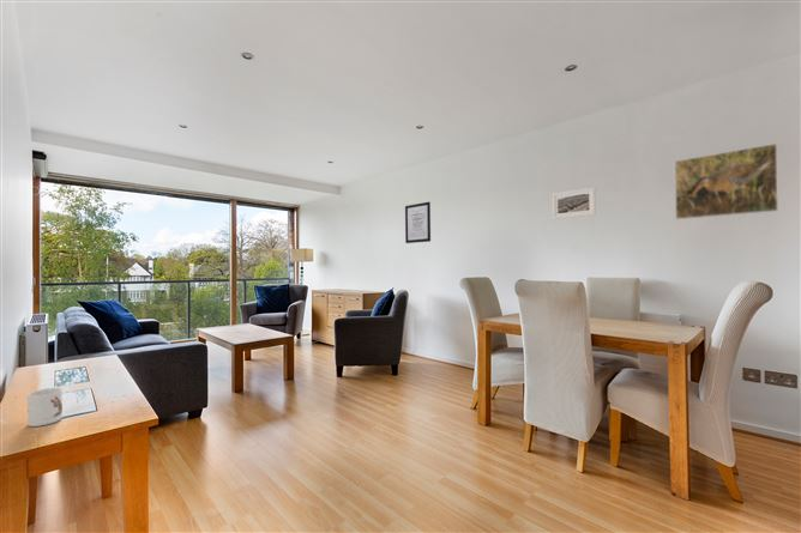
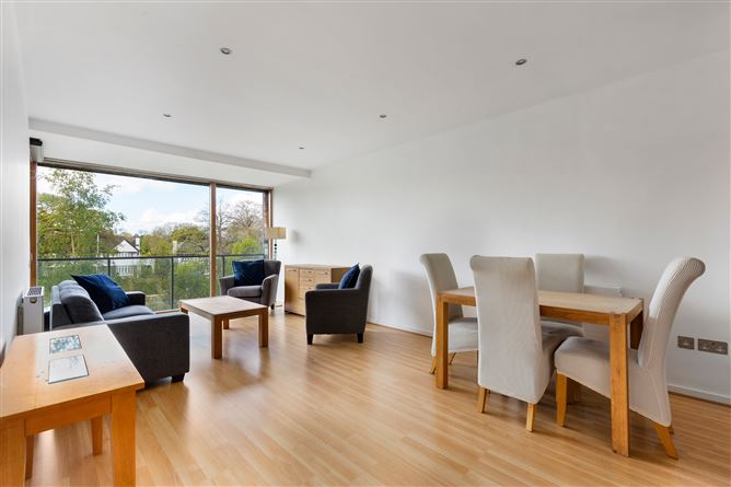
- wall art [404,201,432,244]
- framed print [552,186,597,220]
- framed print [674,143,779,220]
- mug [26,387,64,428]
